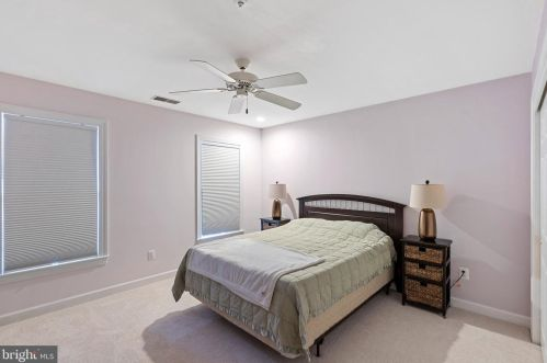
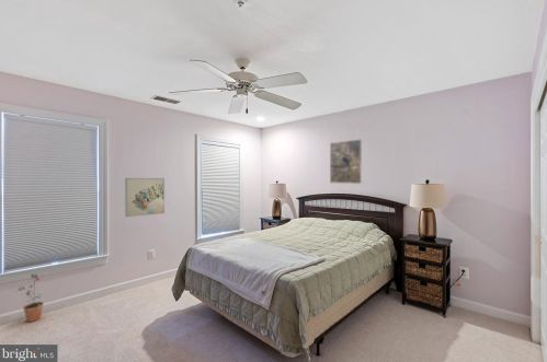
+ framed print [329,139,363,185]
+ potted plant [18,273,45,323]
+ wall art [124,177,166,218]
